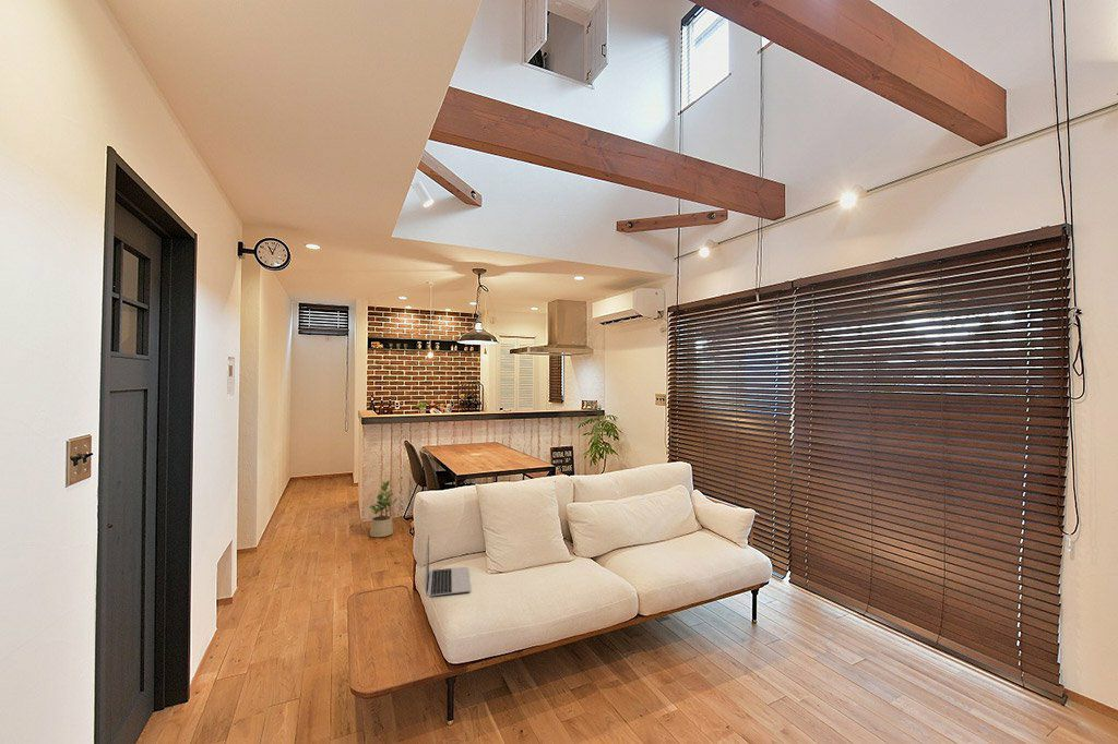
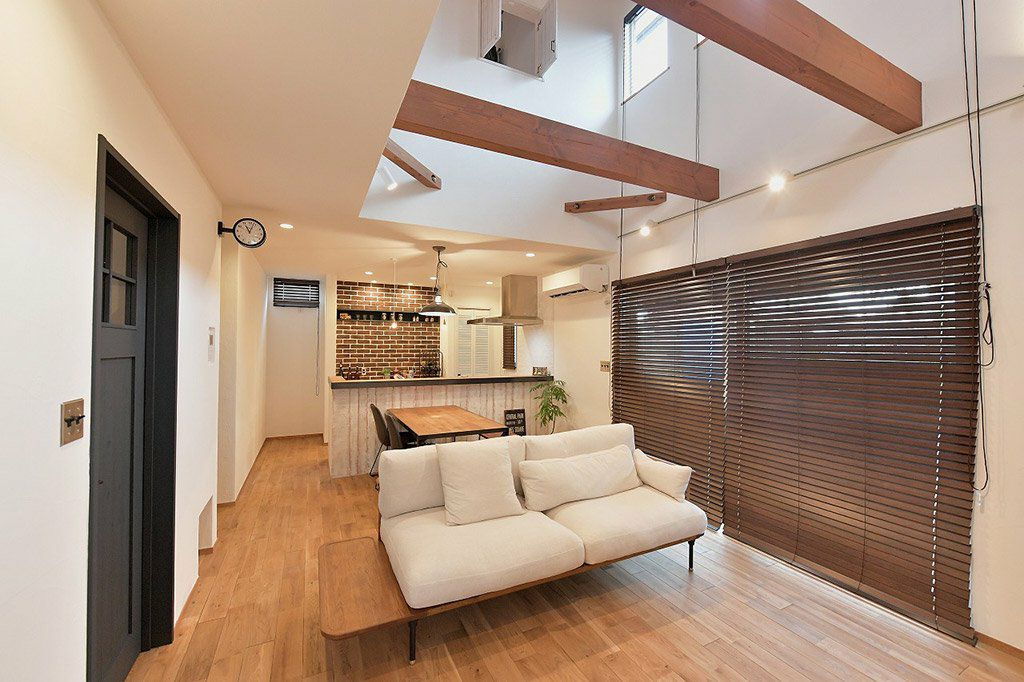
- potted plant [368,480,399,538]
- laptop [425,532,472,597]
